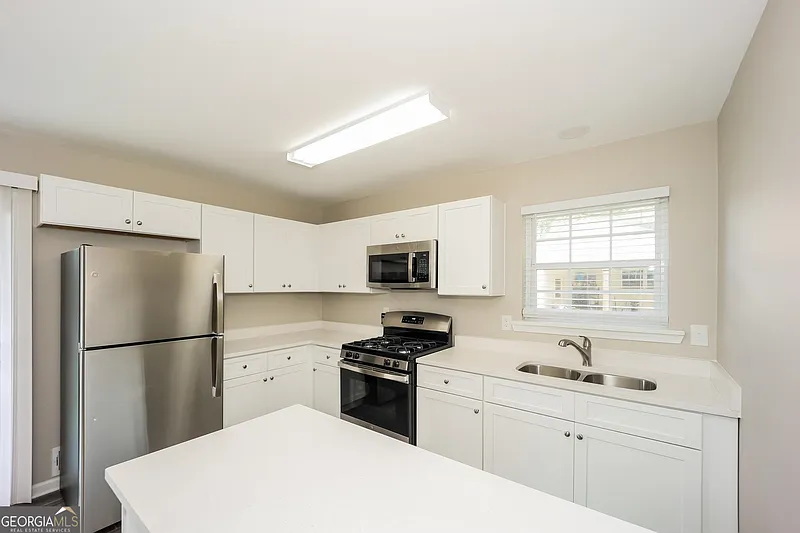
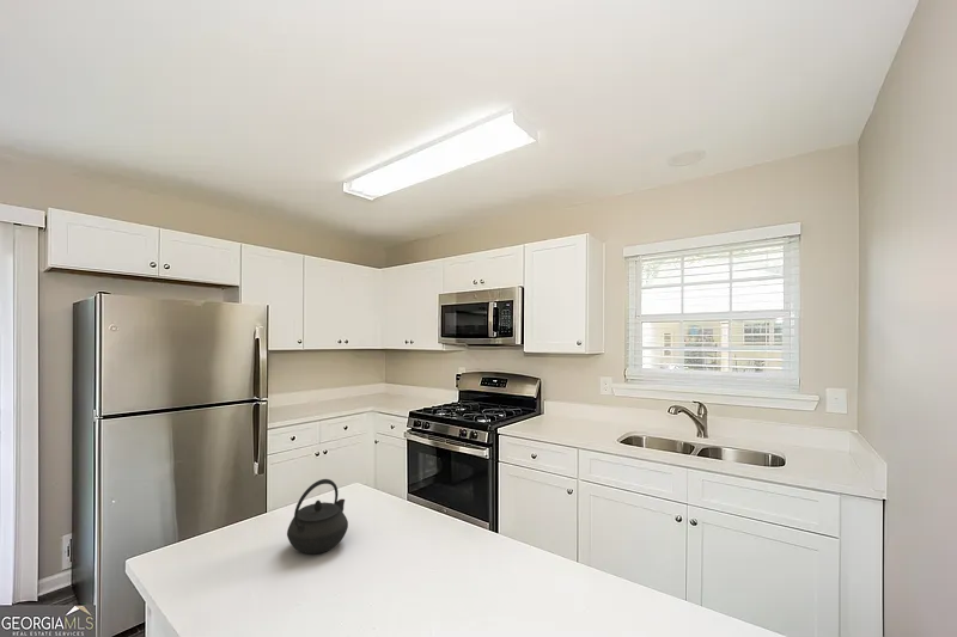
+ kettle [286,478,349,555]
